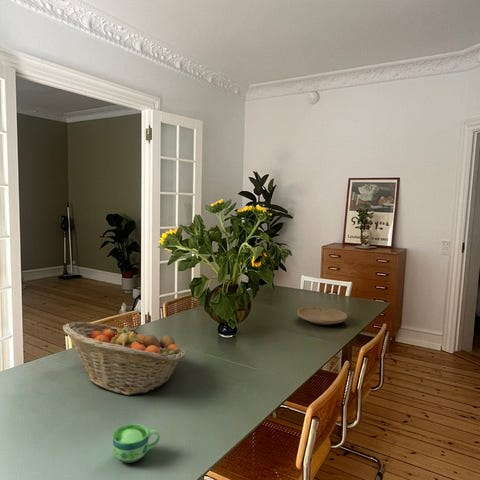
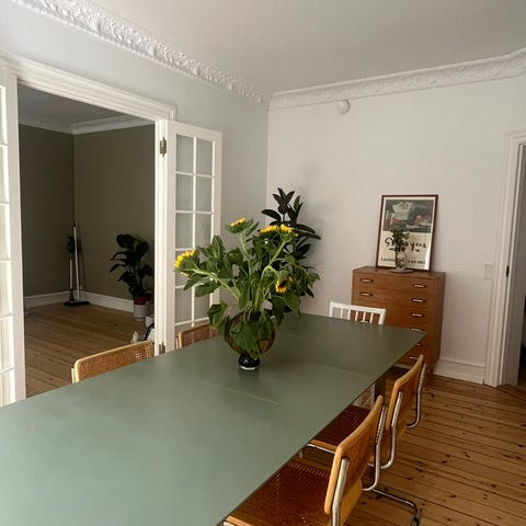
- fruit basket [62,321,187,396]
- plate [296,306,348,326]
- cup [112,423,161,464]
